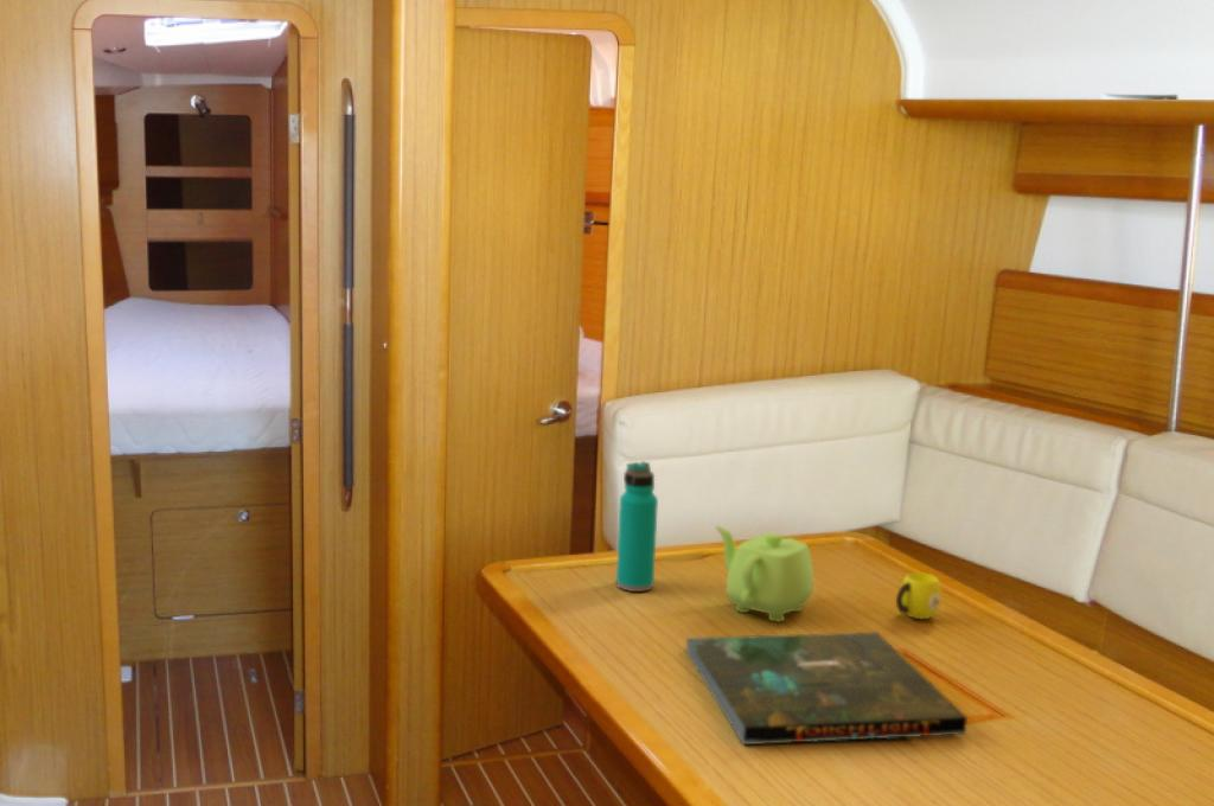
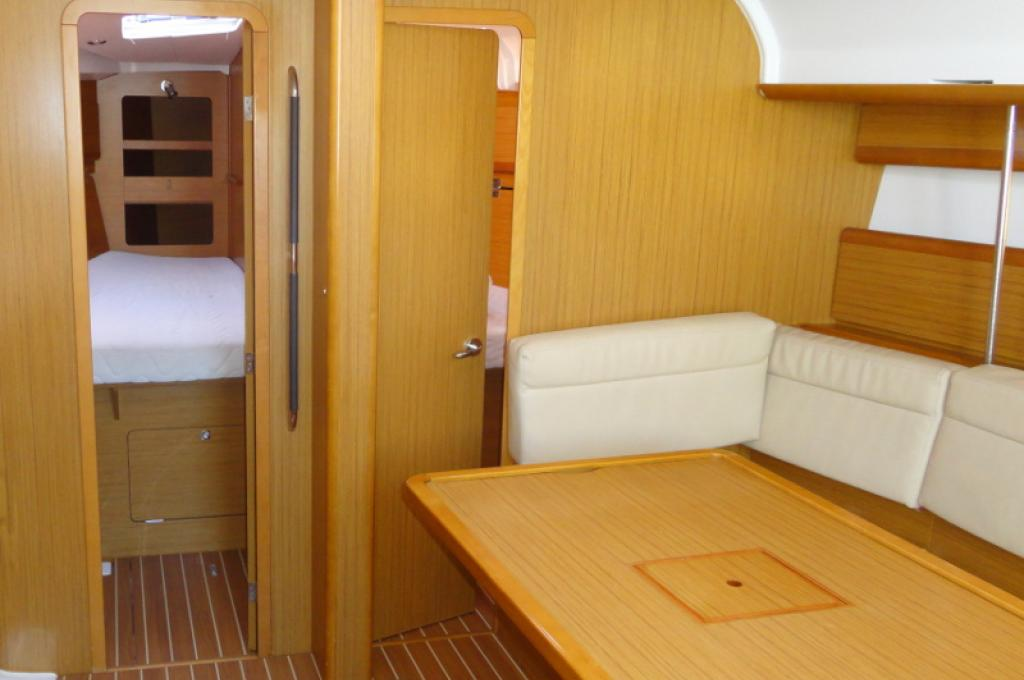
- cup [895,571,943,620]
- teapot [714,525,814,622]
- water bottle [615,460,659,593]
- board game [685,631,969,746]
